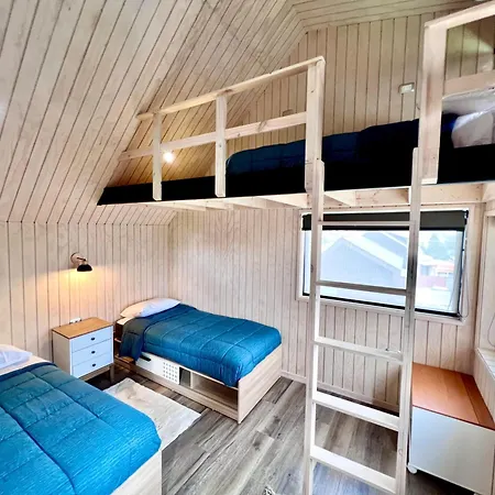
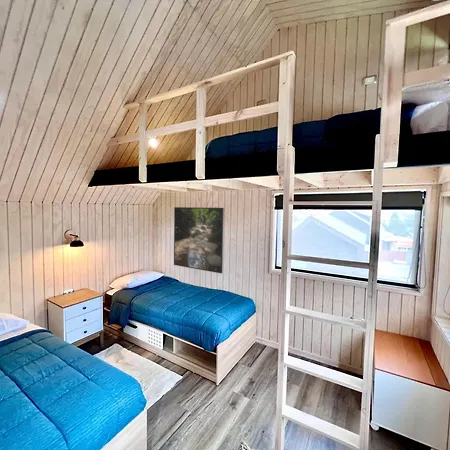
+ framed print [173,206,225,275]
